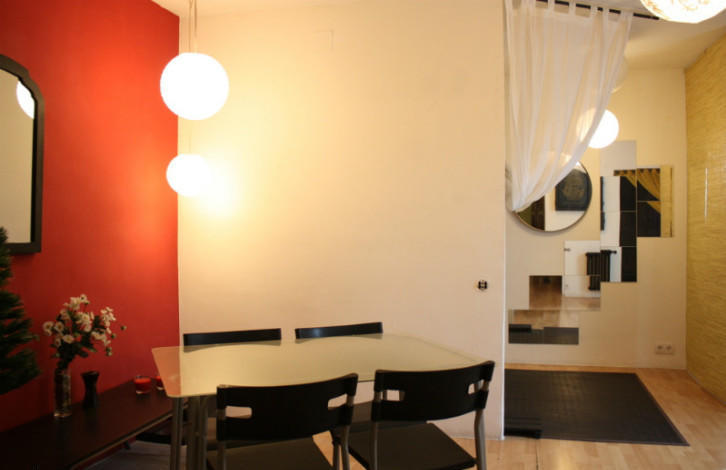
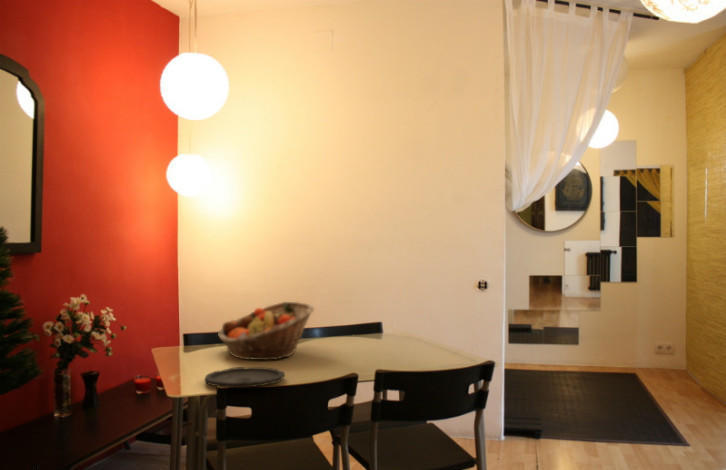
+ fruit basket [217,301,315,361]
+ plate [204,366,286,389]
